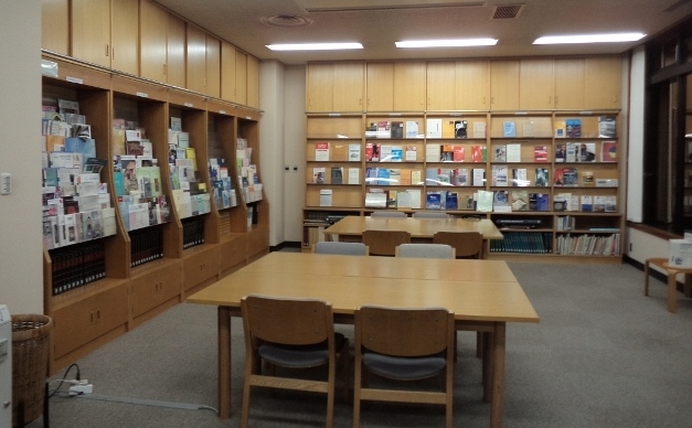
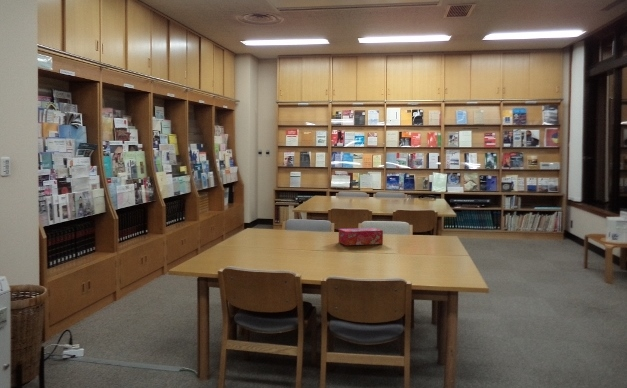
+ tissue box [338,227,384,246]
